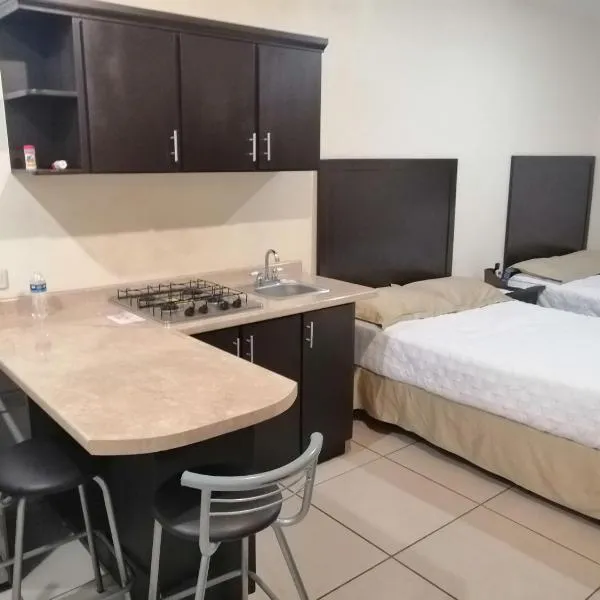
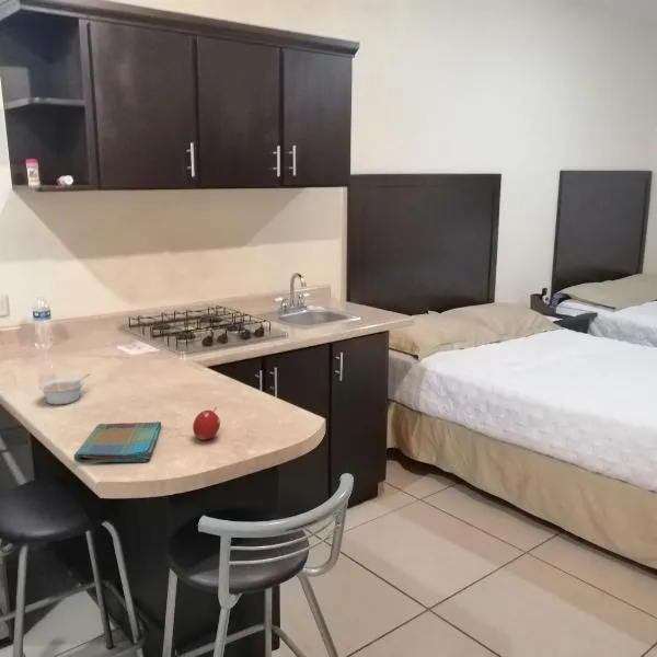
+ dish towel [73,420,162,464]
+ legume [37,372,91,406]
+ fruit [192,406,221,441]
